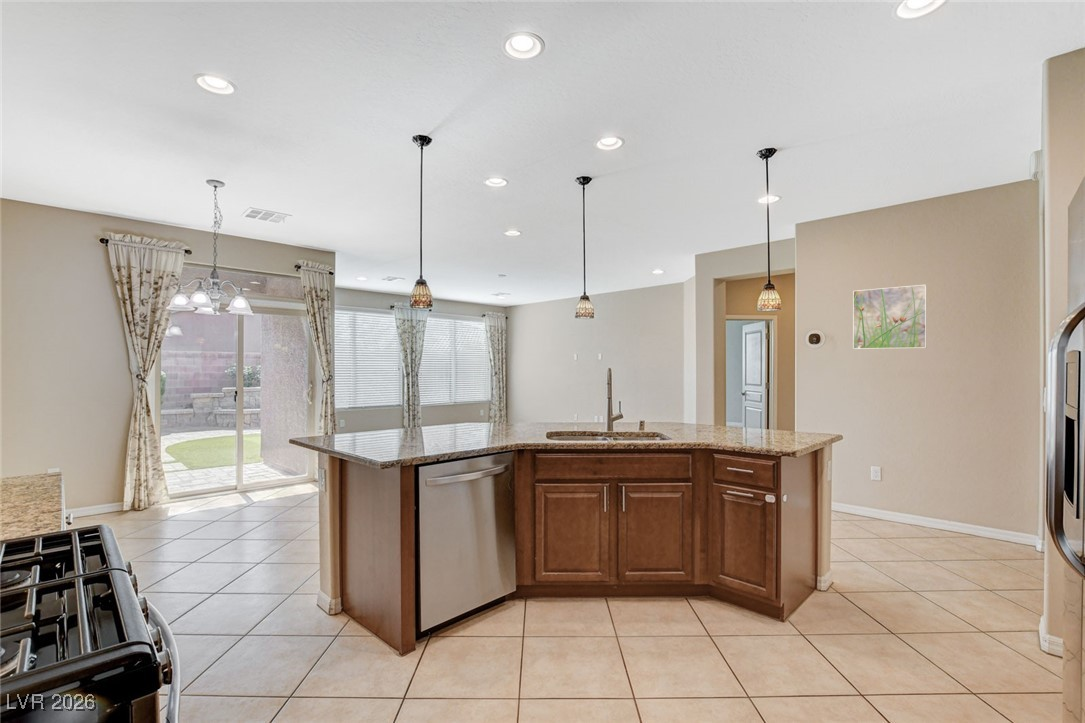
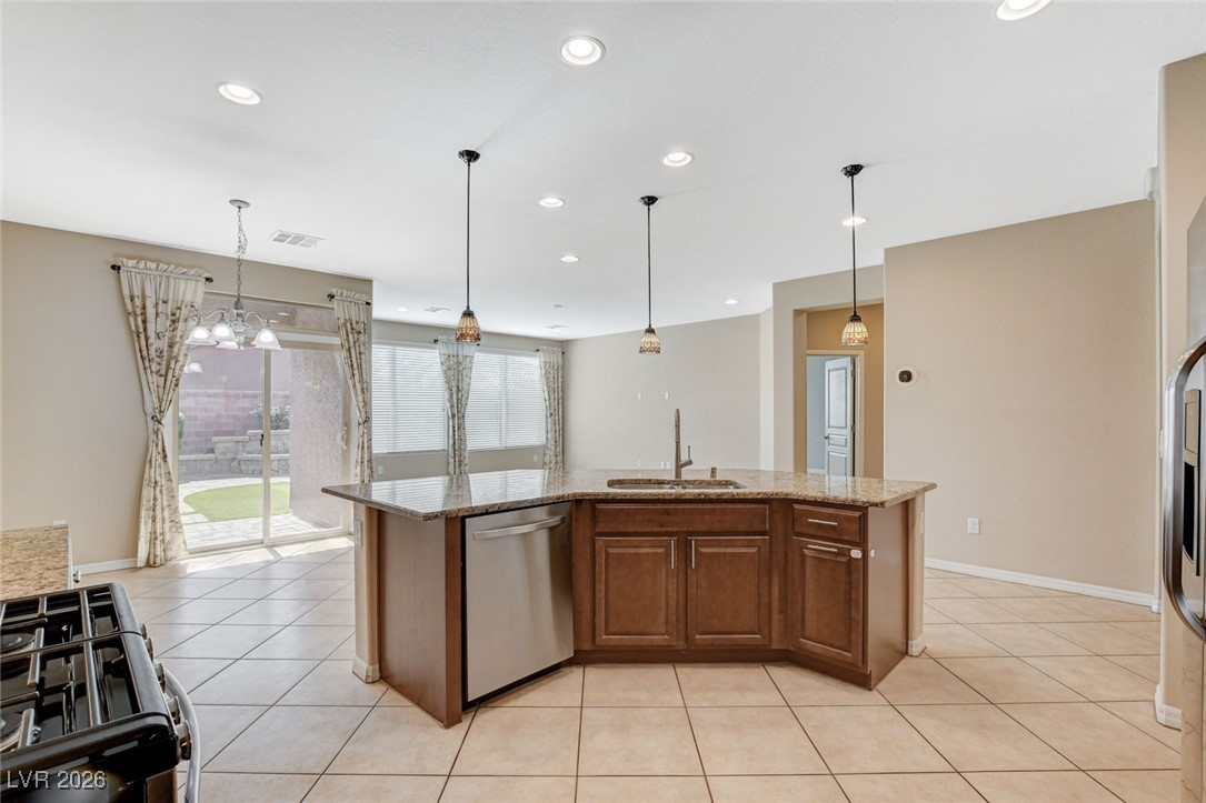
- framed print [852,284,928,350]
